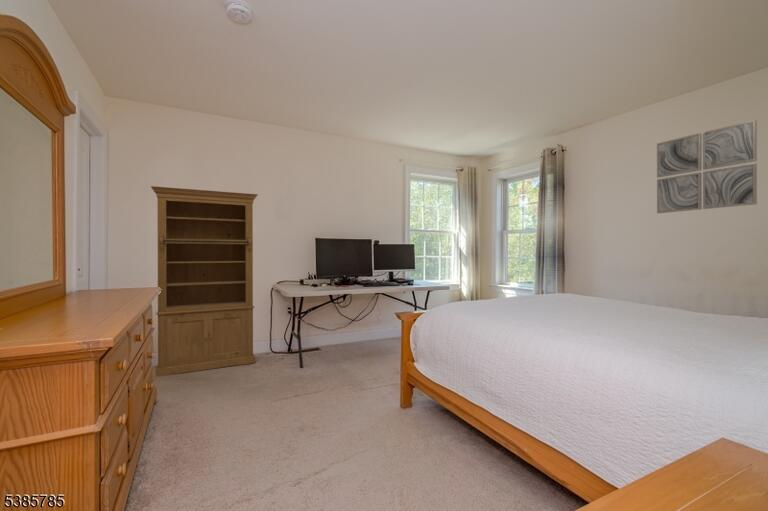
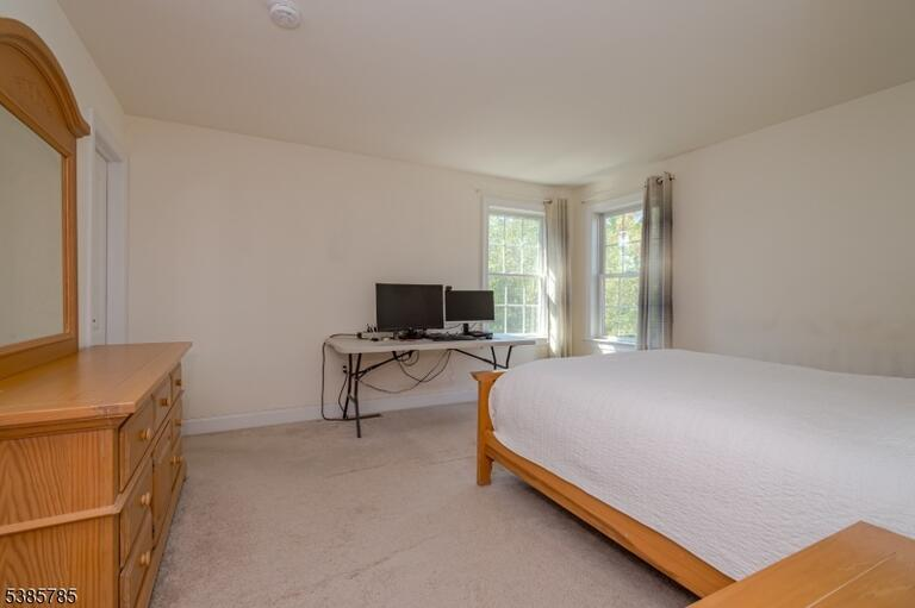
- bookcase [150,185,259,378]
- wall art [656,119,758,214]
